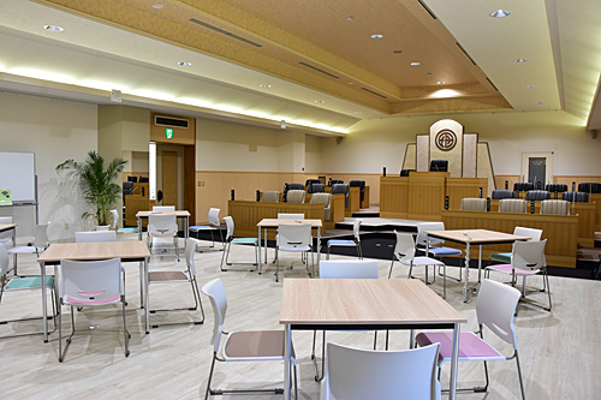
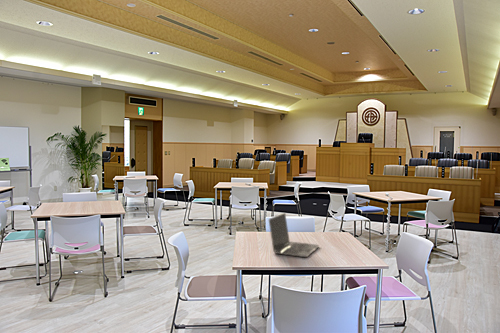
+ laptop [268,212,320,258]
